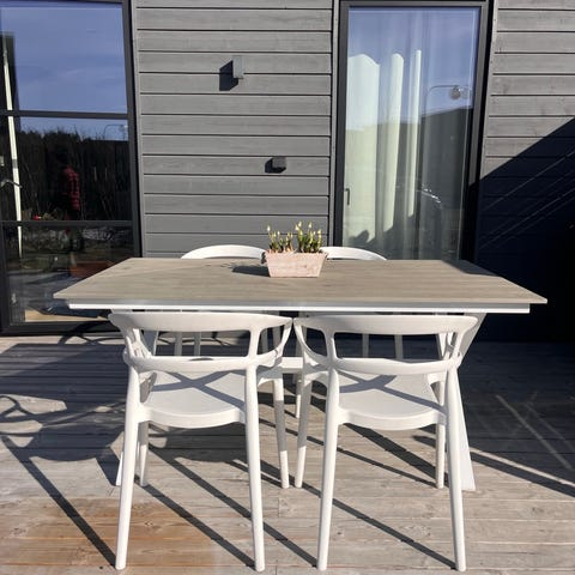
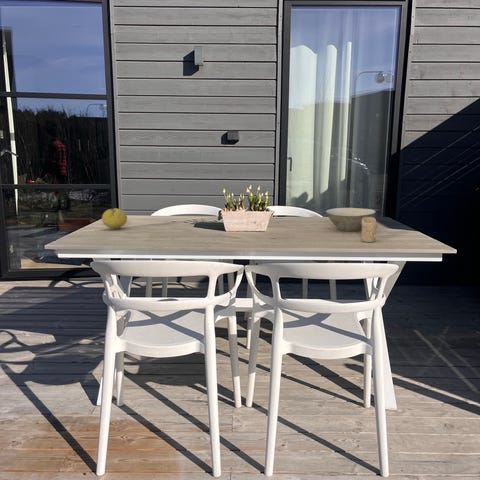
+ candle [360,217,378,243]
+ fruit [101,207,128,230]
+ bowl [325,207,376,232]
